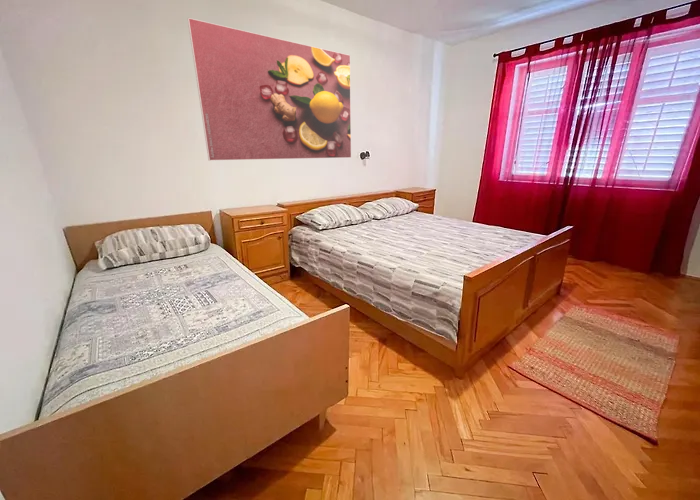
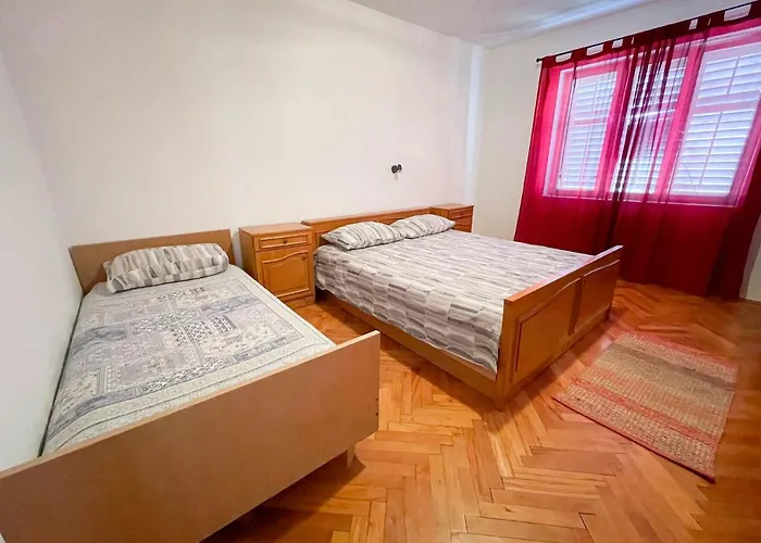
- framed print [187,17,352,162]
